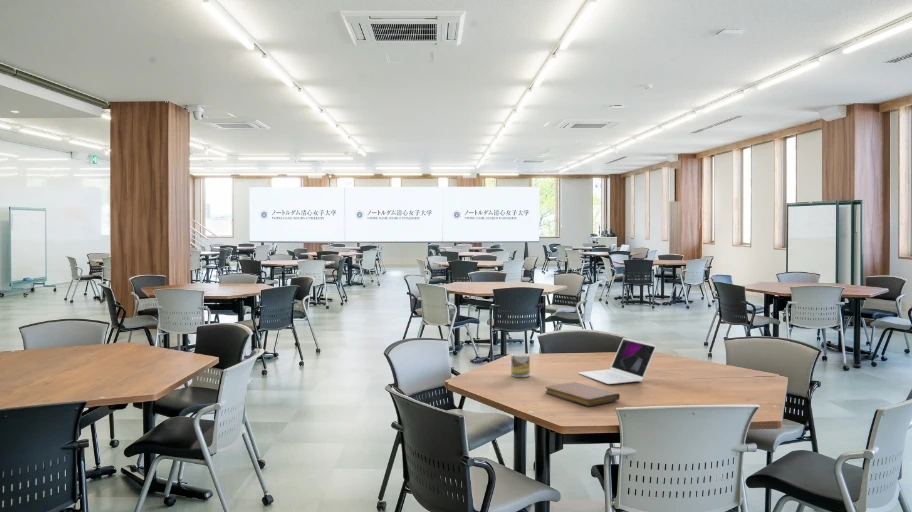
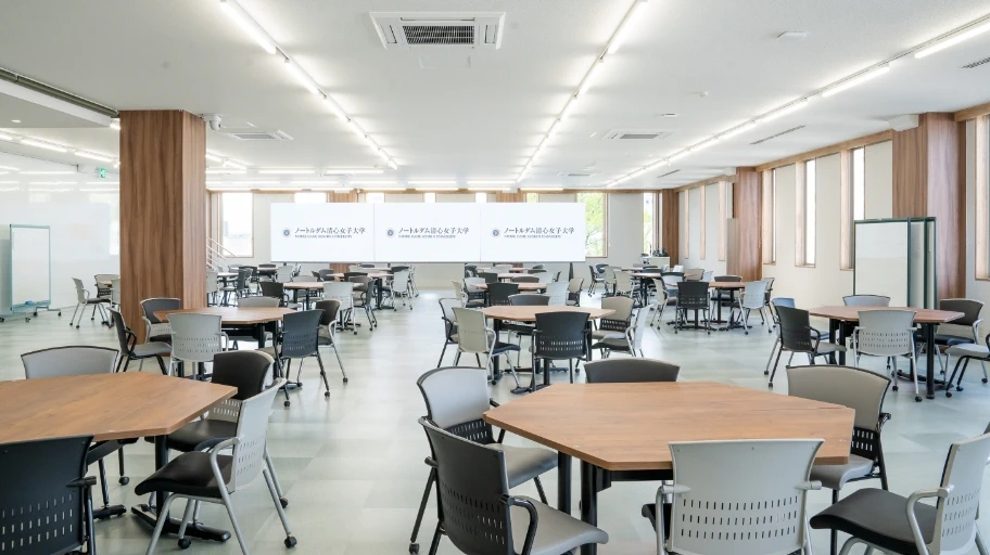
- laptop [577,337,658,385]
- mug [509,352,531,378]
- notebook [545,381,621,407]
